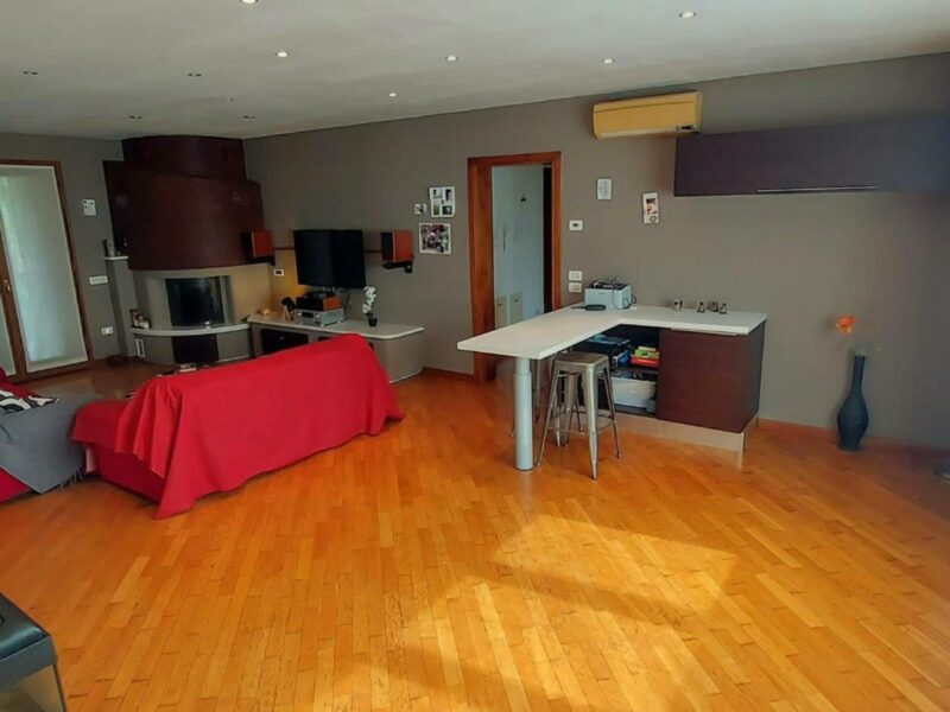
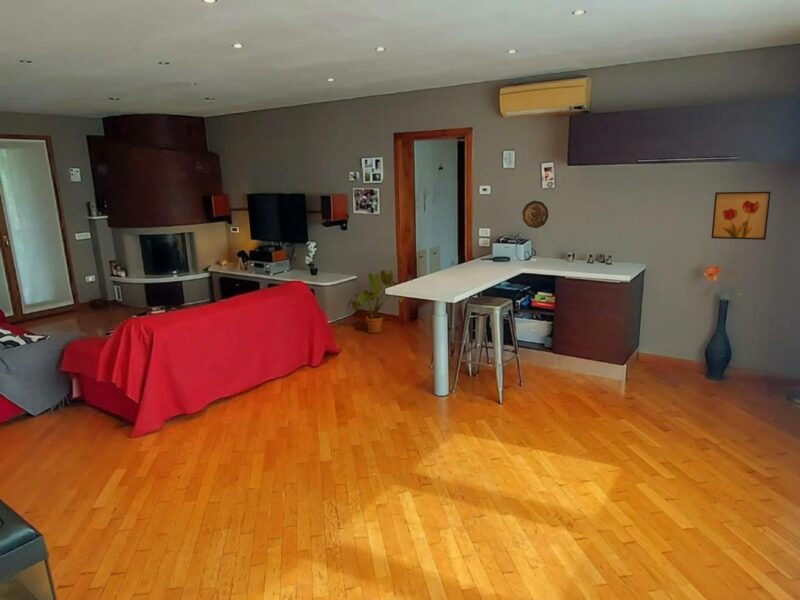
+ decorative plate [521,200,549,229]
+ wall art [710,191,772,241]
+ house plant [346,269,413,334]
